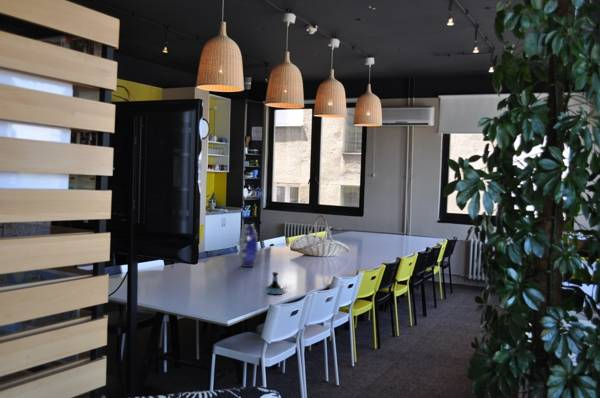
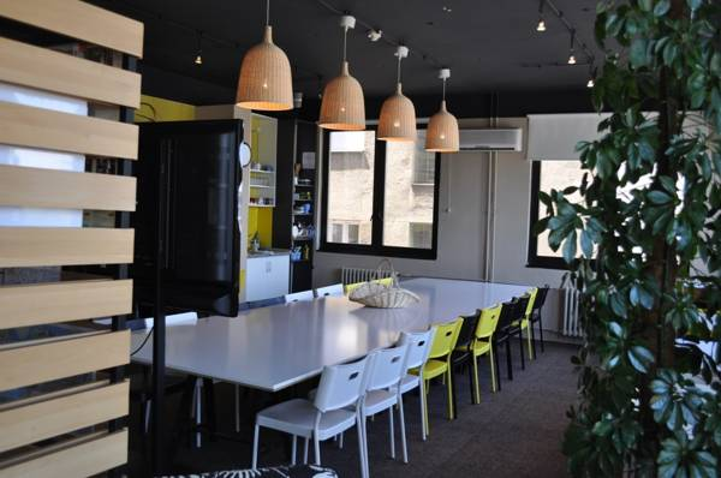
- vase [237,223,259,268]
- tequila bottle [265,271,284,296]
